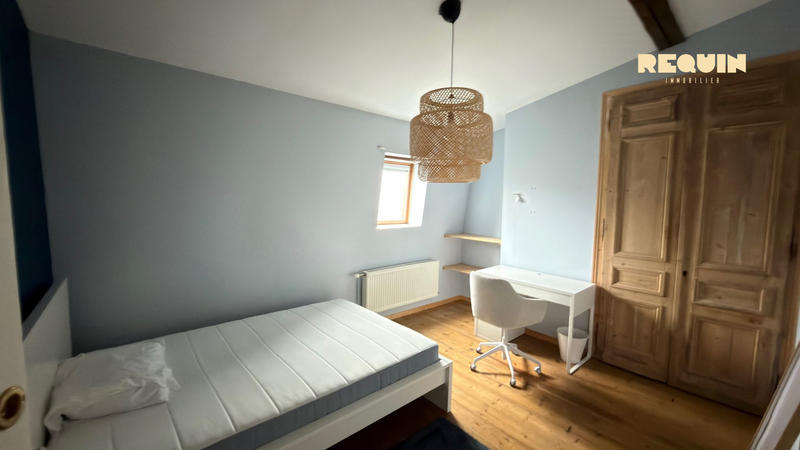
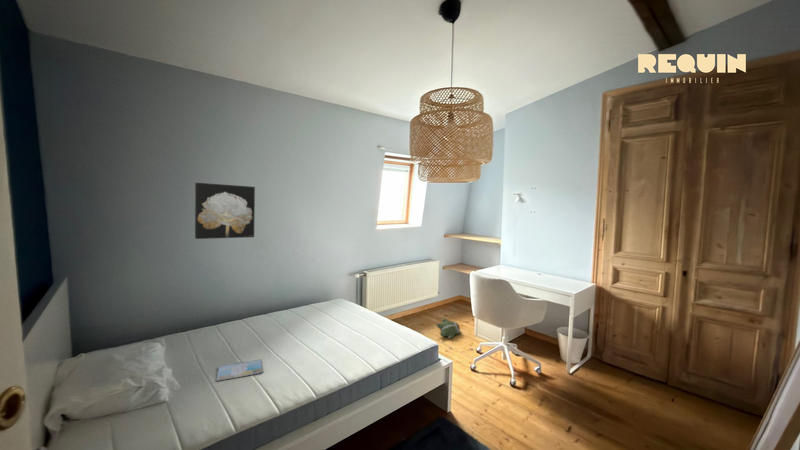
+ book [215,358,264,382]
+ wall art [194,182,256,240]
+ plush toy [436,318,462,339]
